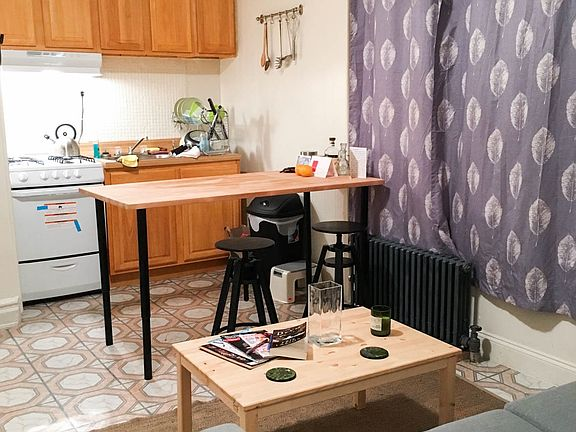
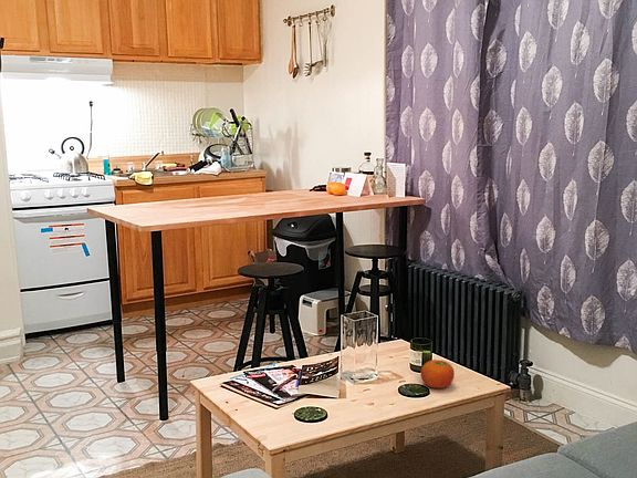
+ fruit [420,358,456,389]
